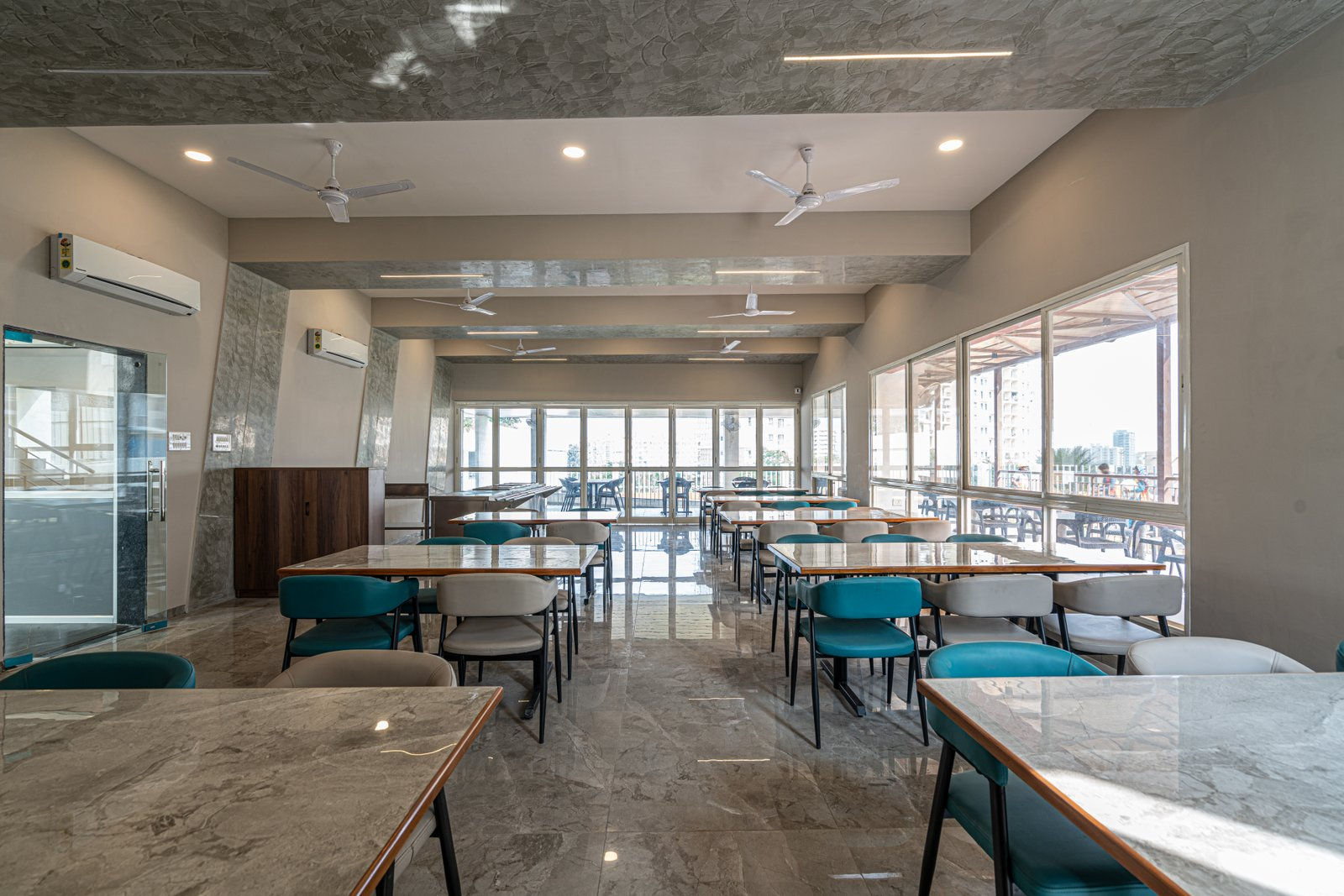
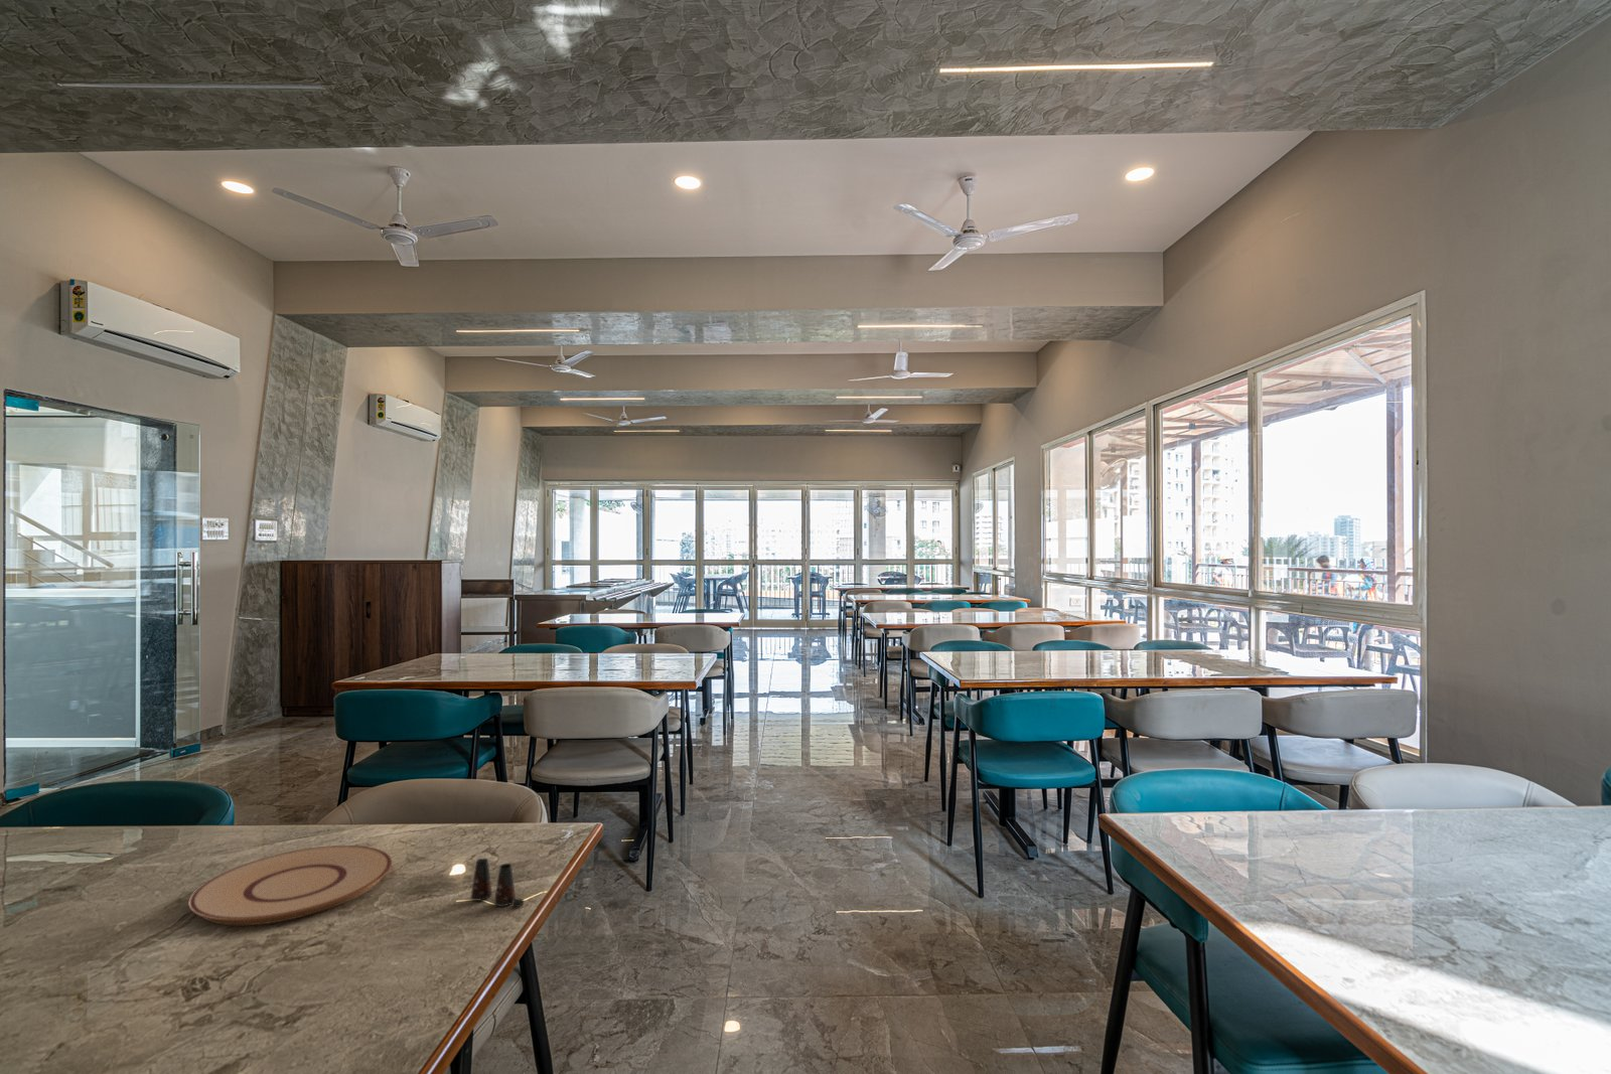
+ plate [187,845,393,927]
+ salt shaker [470,857,525,907]
